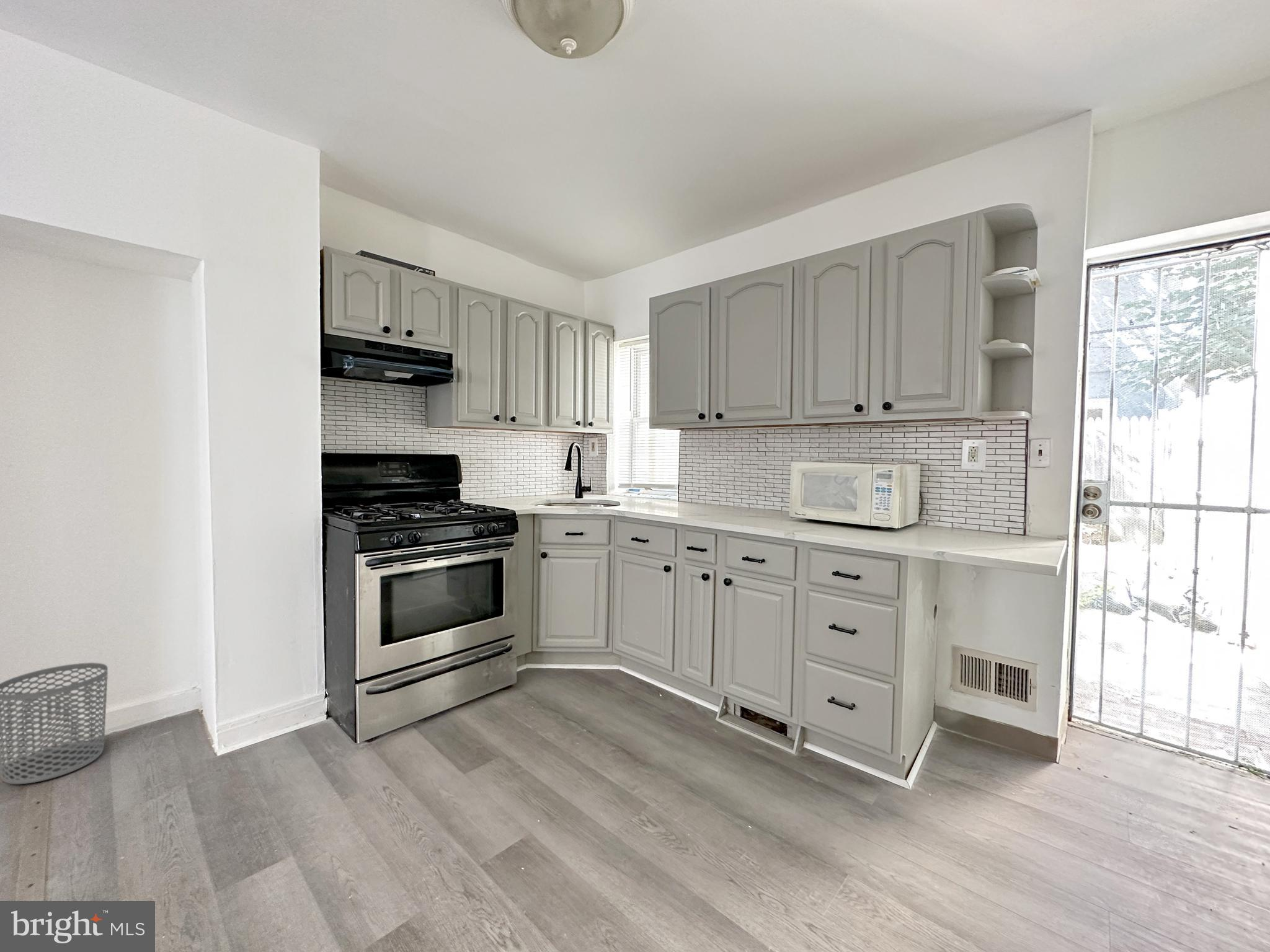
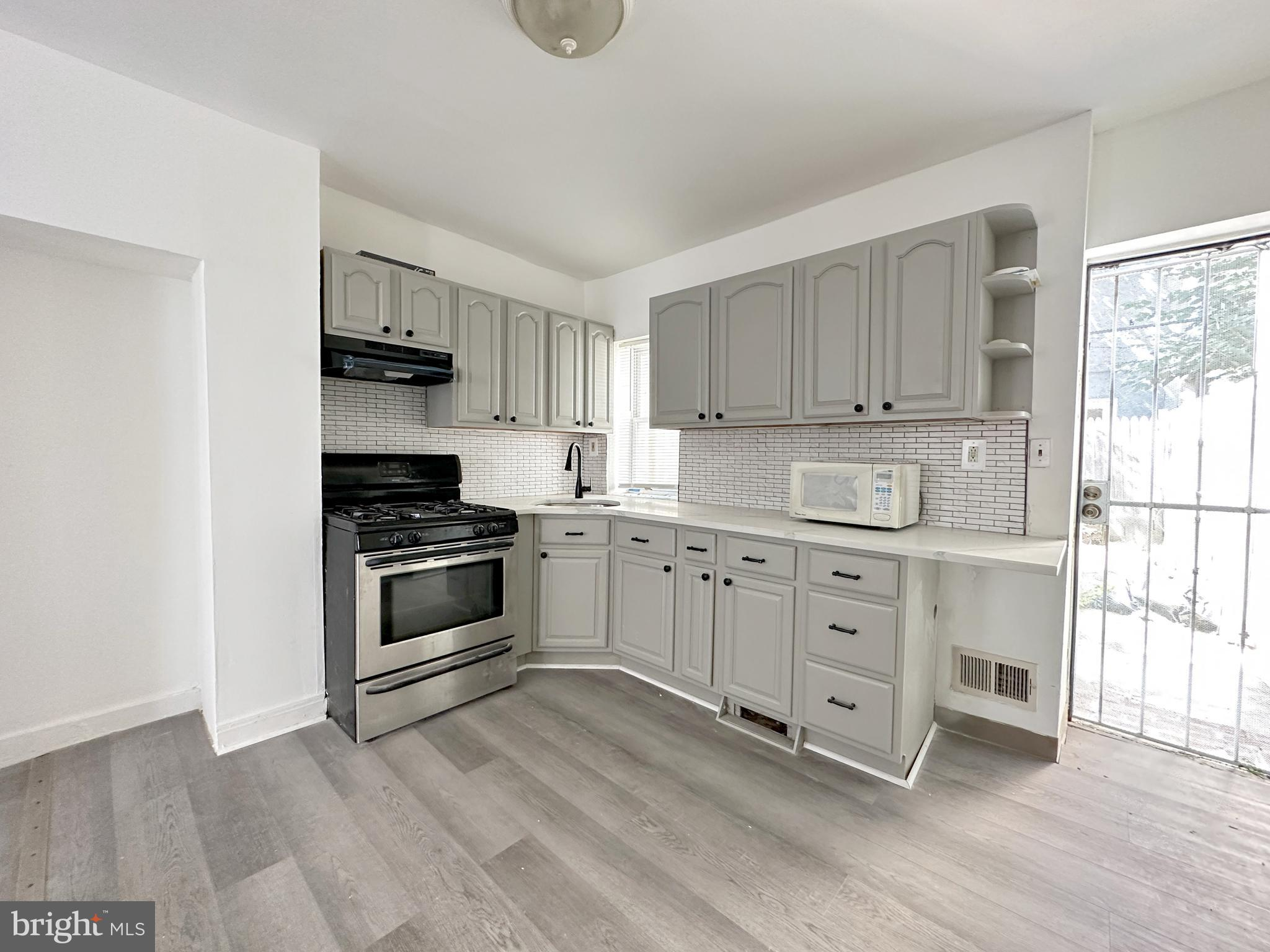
- waste bin [0,662,109,785]
